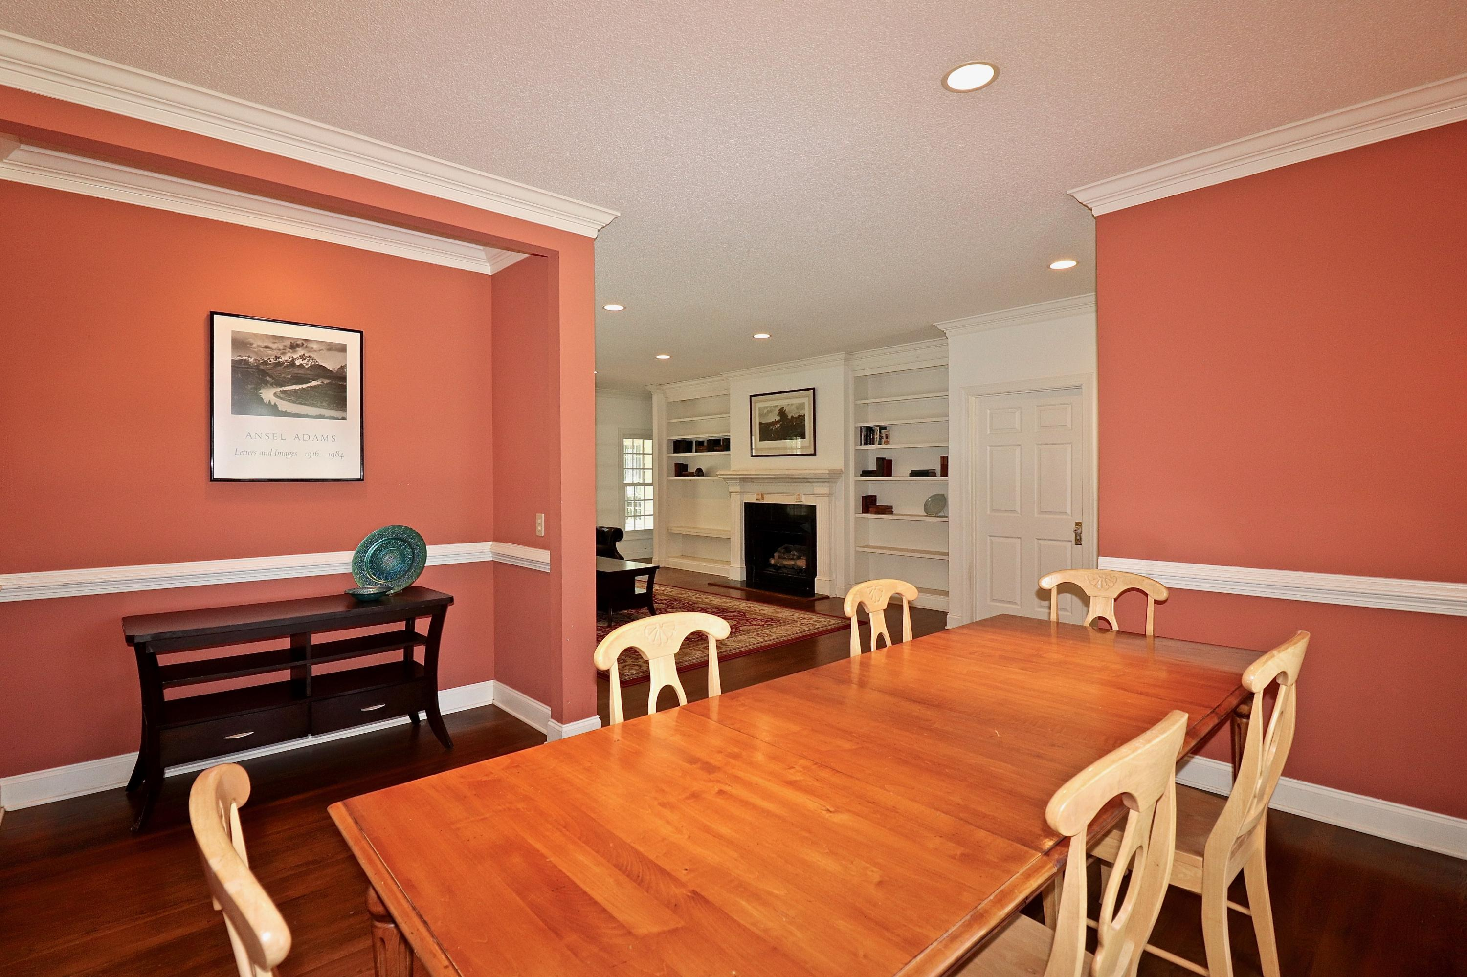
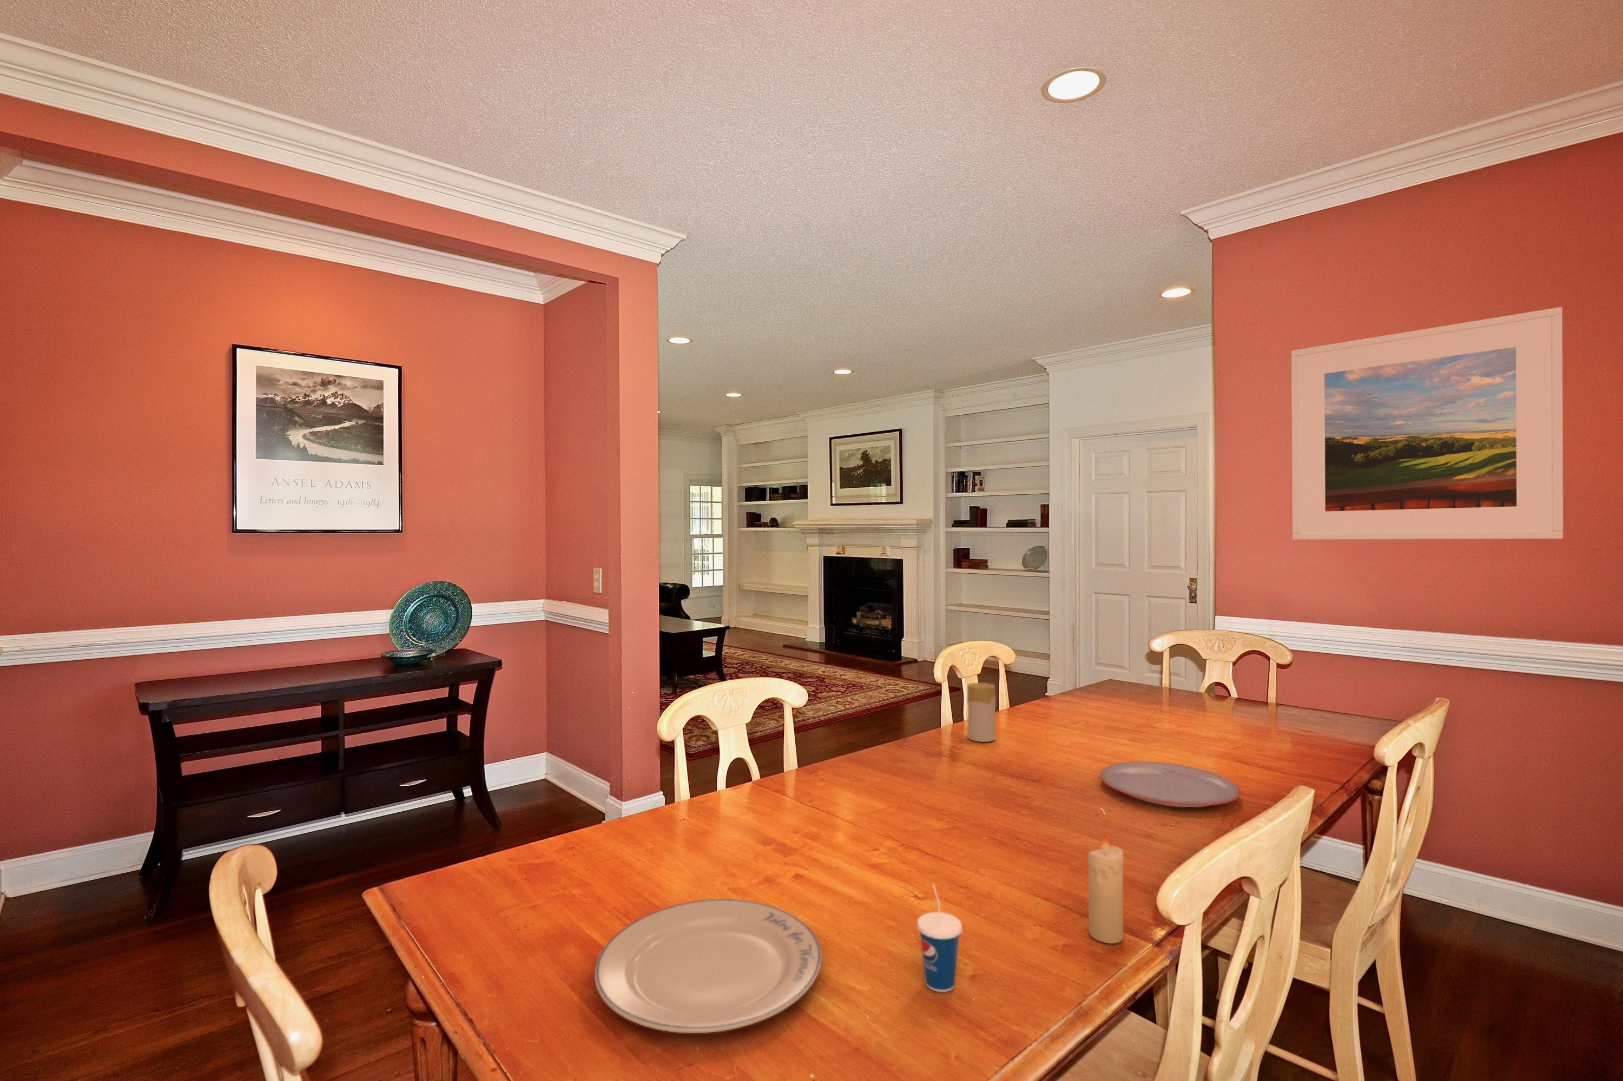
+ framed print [1291,306,1564,540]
+ chinaware [594,899,822,1034]
+ candle [967,682,996,742]
+ candle [1087,831,1125,945]
+ plate [1099,761,1240,808]
+ cup [916,883,963,992]
